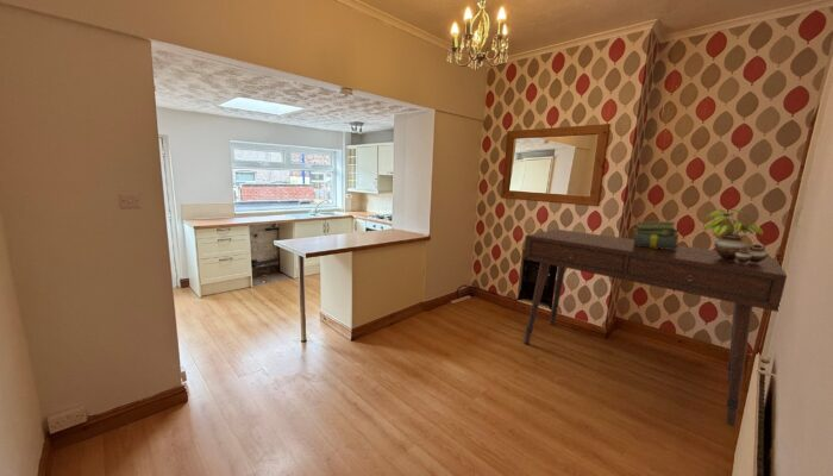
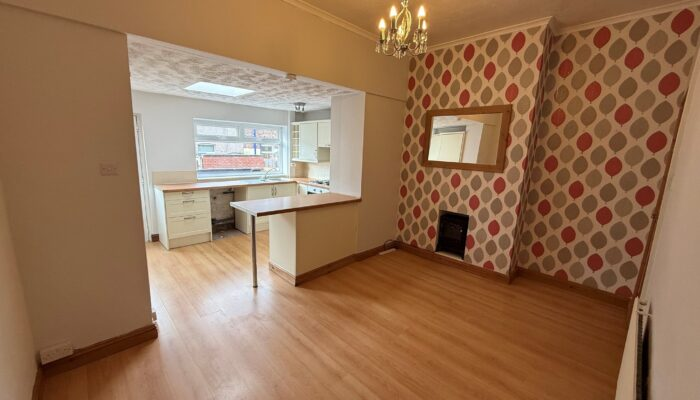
- potted plant [702,208,769,263]
- stack of books [632,220,681,250]
- desk [522,228,788,427]
